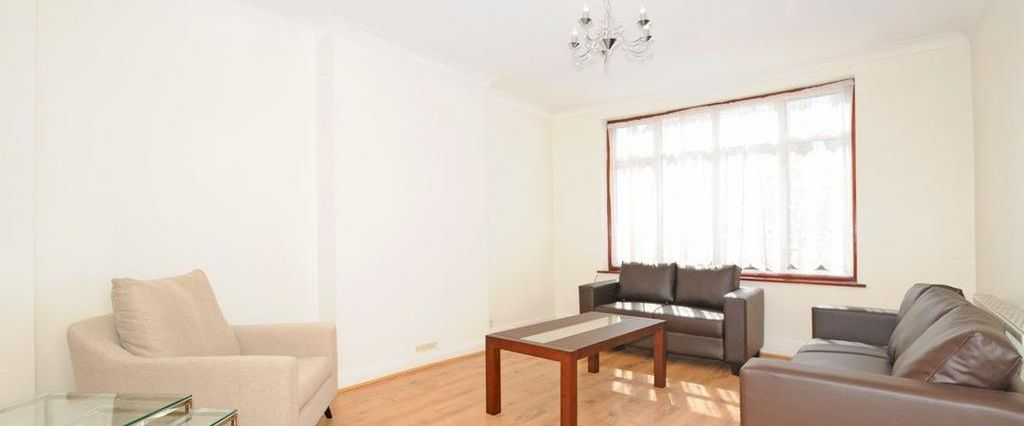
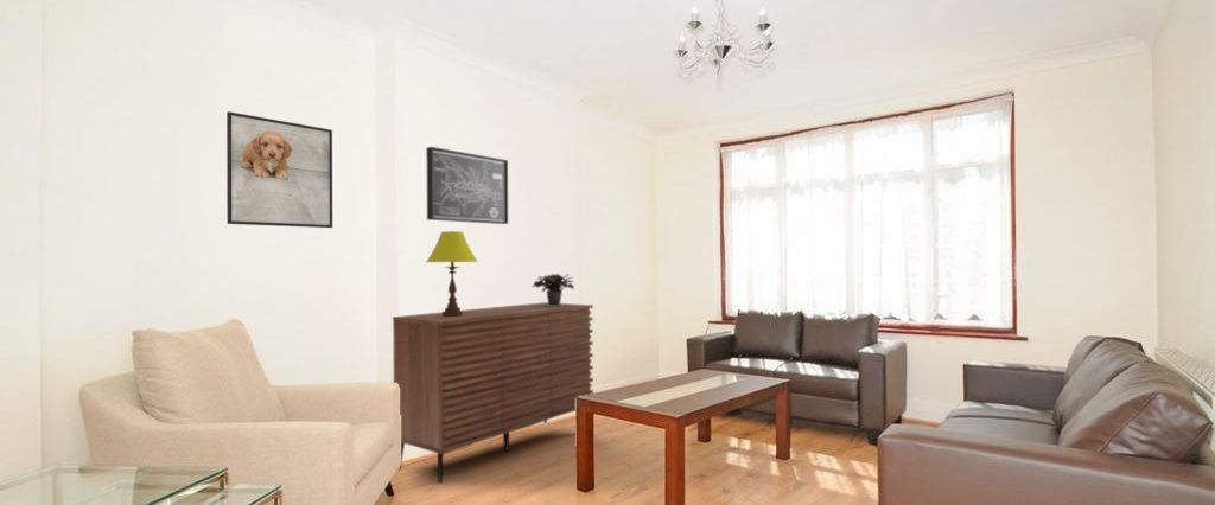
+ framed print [225,110,333,229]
+ sideboard [392,301,594,485]
+ potted plant [530,273,575,306]
+ table lamp [425,230,479,317]
+ wall art [425,146,509,225]
